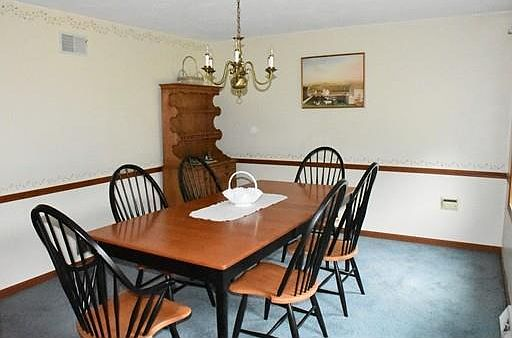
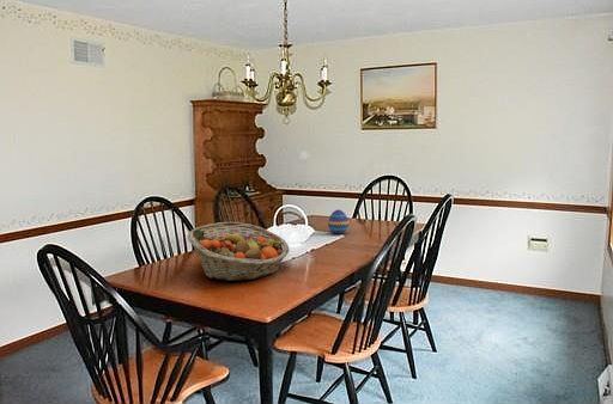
+ decorative egg [327,208,350,234]
+ fruit basket [187,221,291,282]
